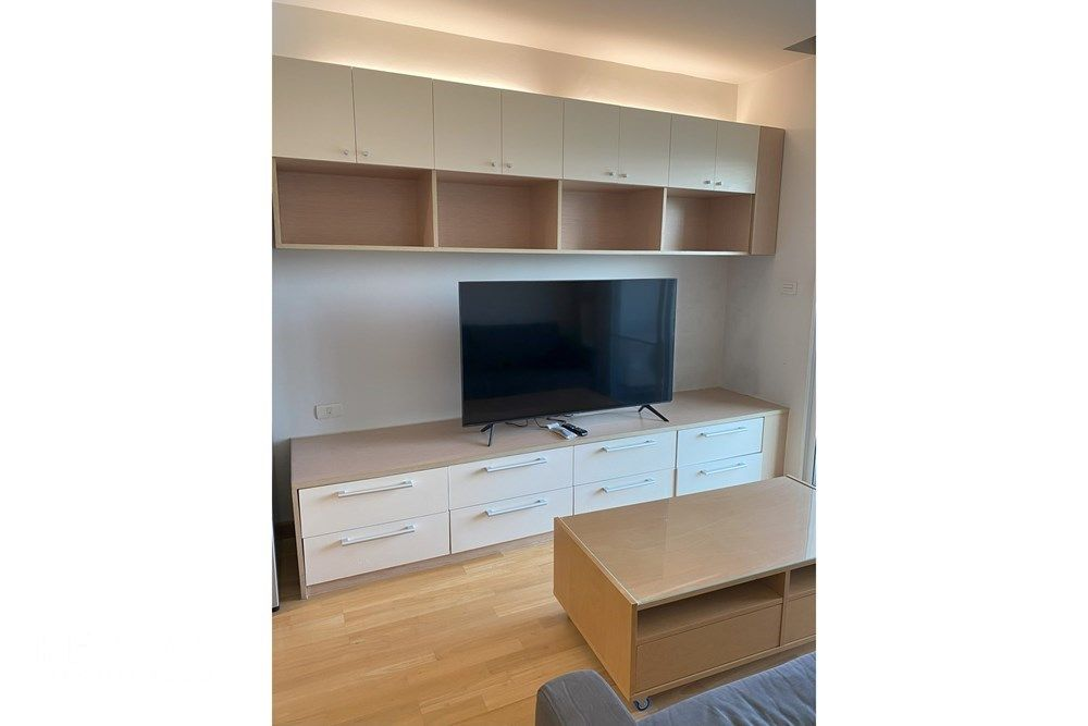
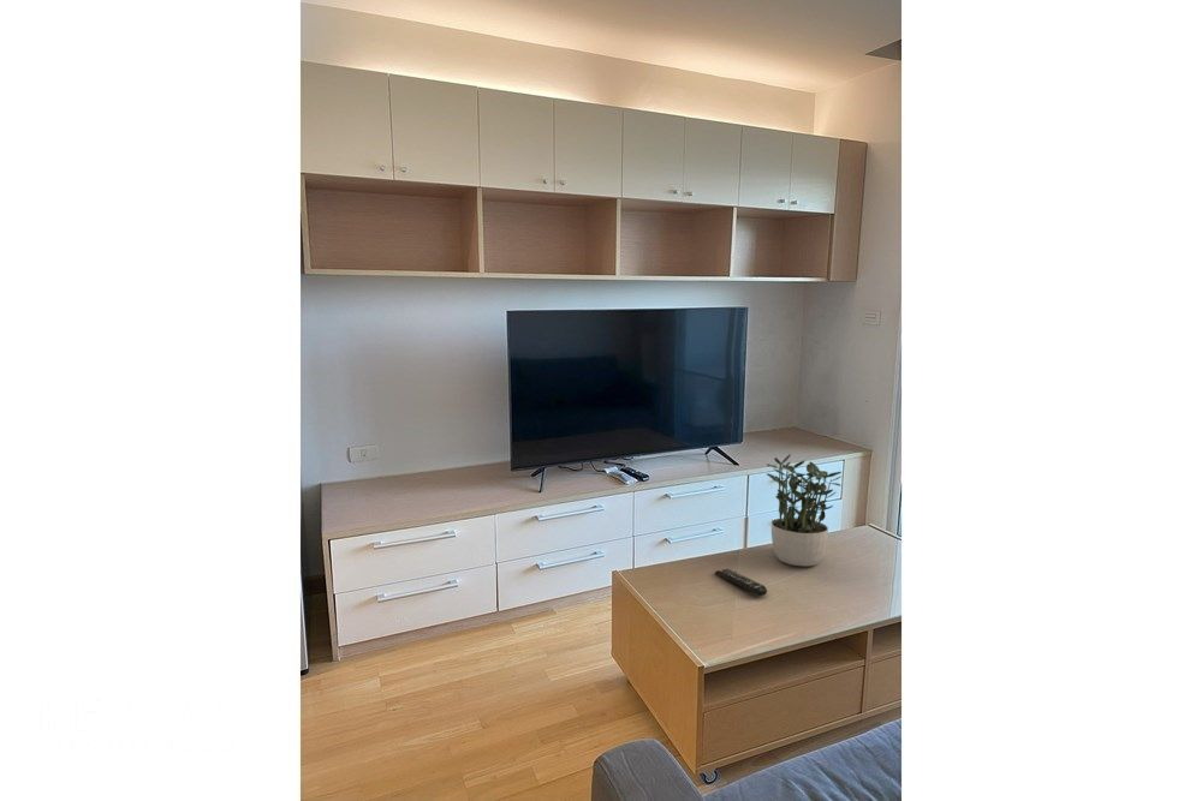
+ potted plant [766,453,843,567]
+ remote control [714,568,768,597]
